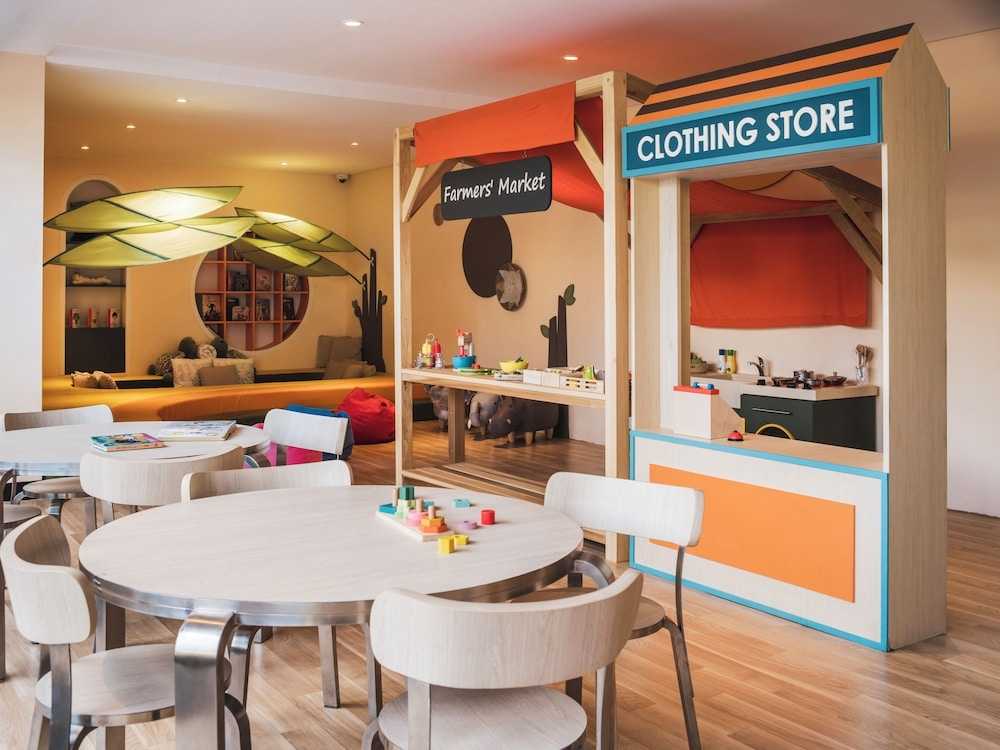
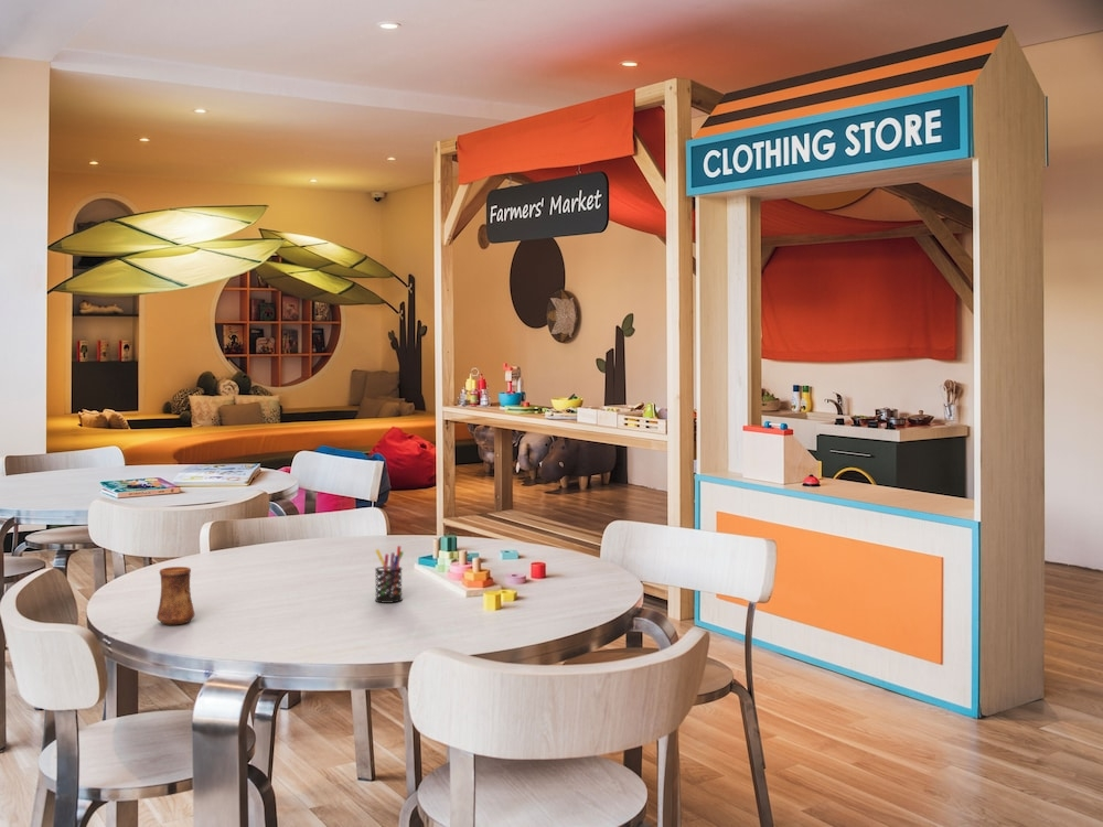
+ pen holder [374,545,405,604]
+ cup [156,566,195,625]
